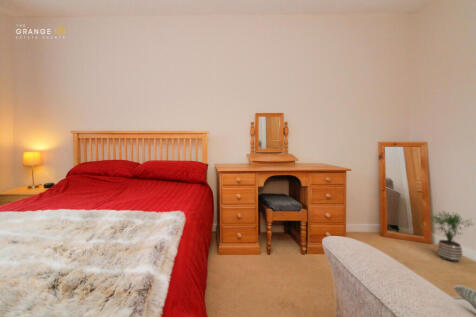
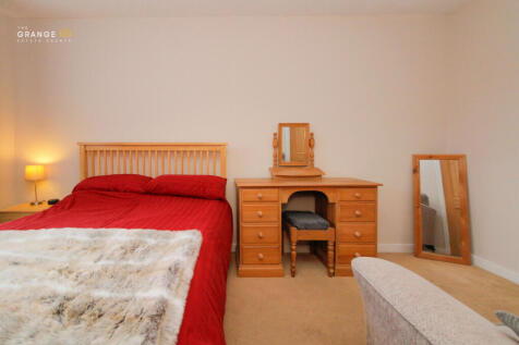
- potted plant [427,210,475,263]
